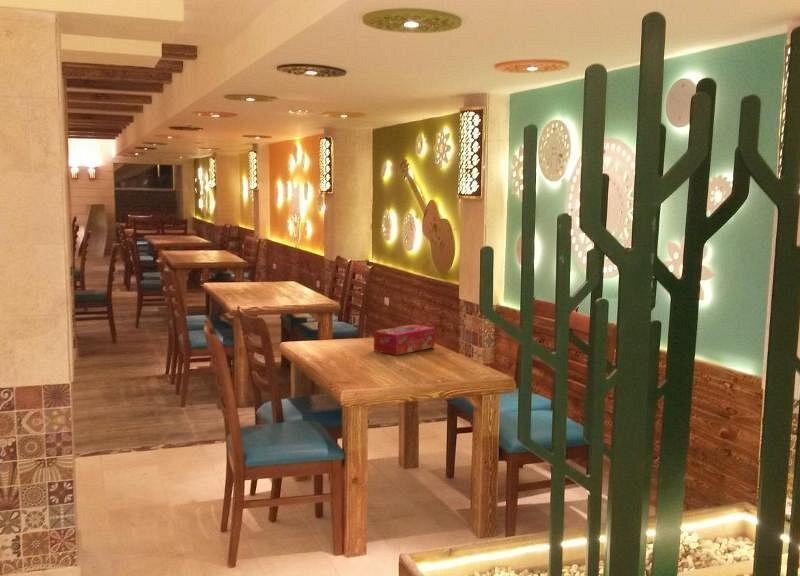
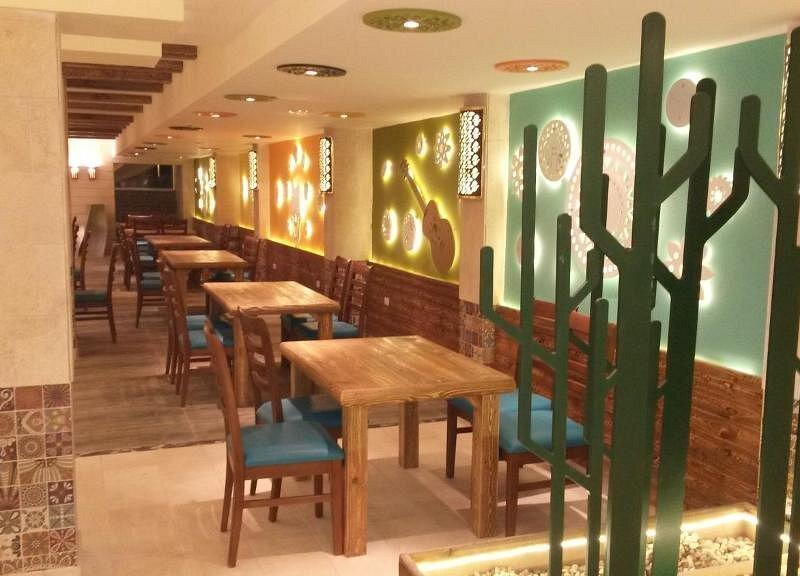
- tissue box [373,323,436,356]
